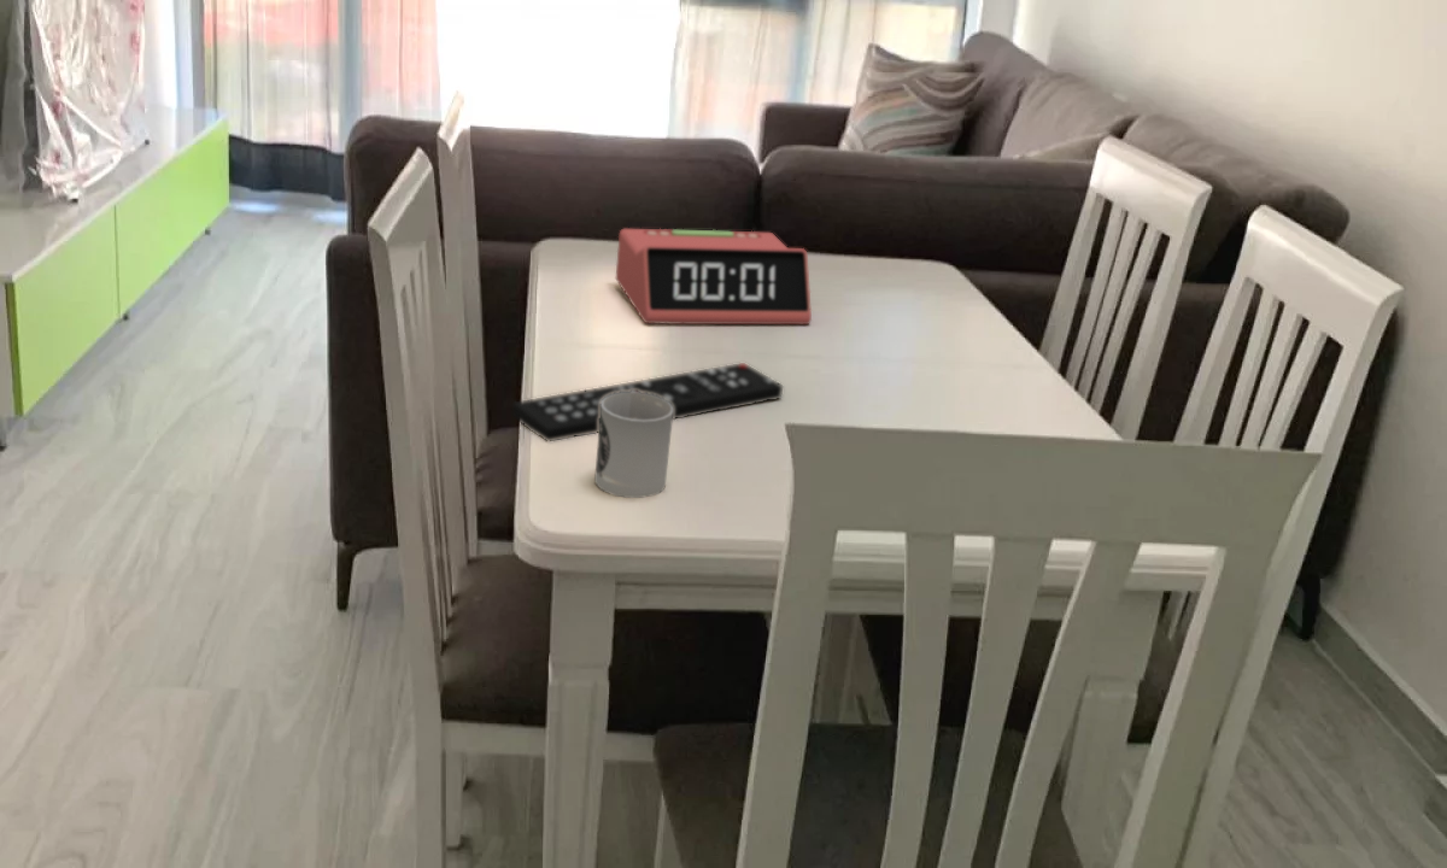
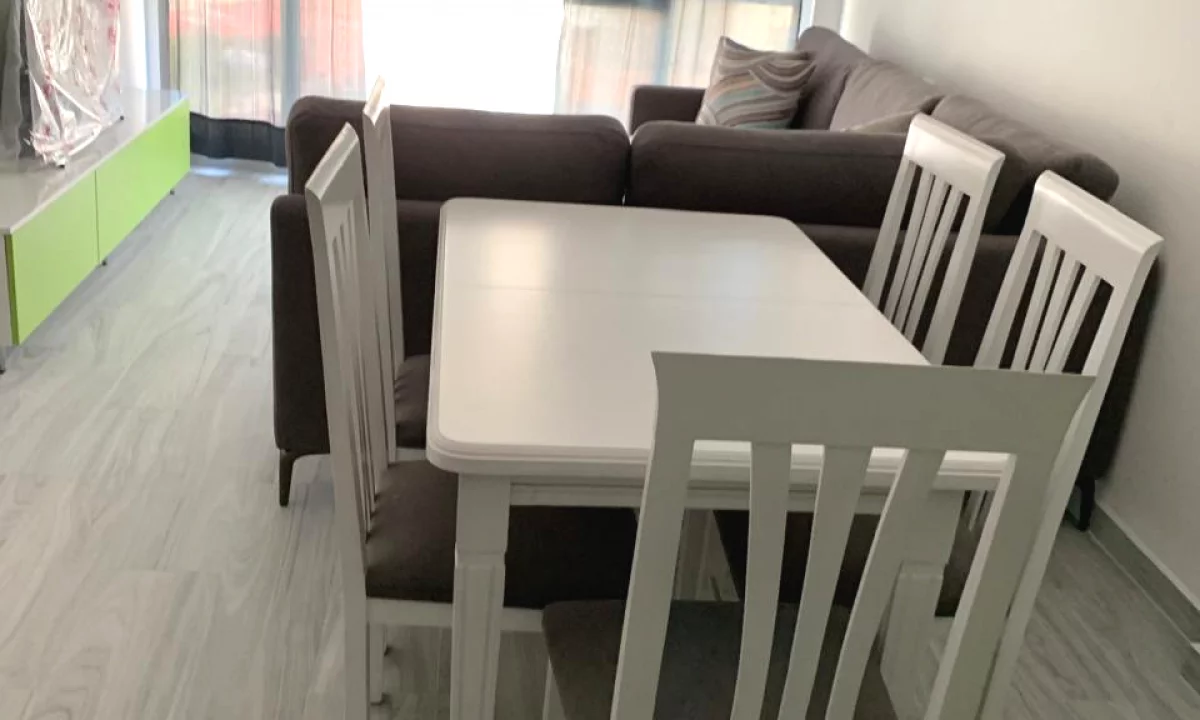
- cup [593,391,674,499]
- remote control [510,362,784,442]
- alarm clock [615,228,813,326]
